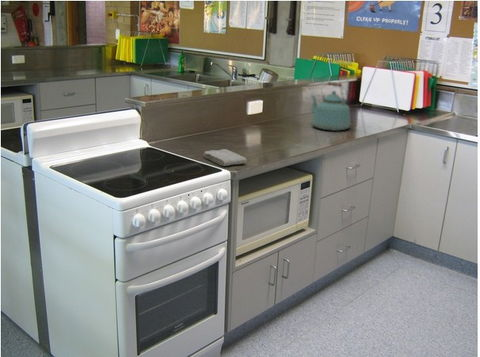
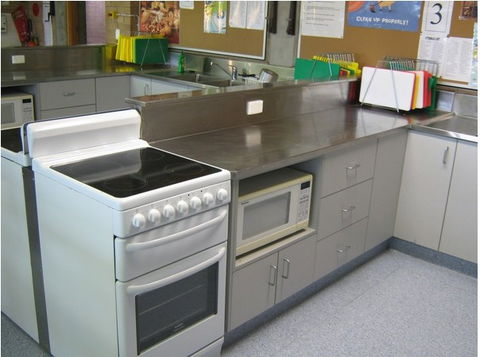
- washcloth [203,148,248,167]
- kettle [310,81,352,132]
